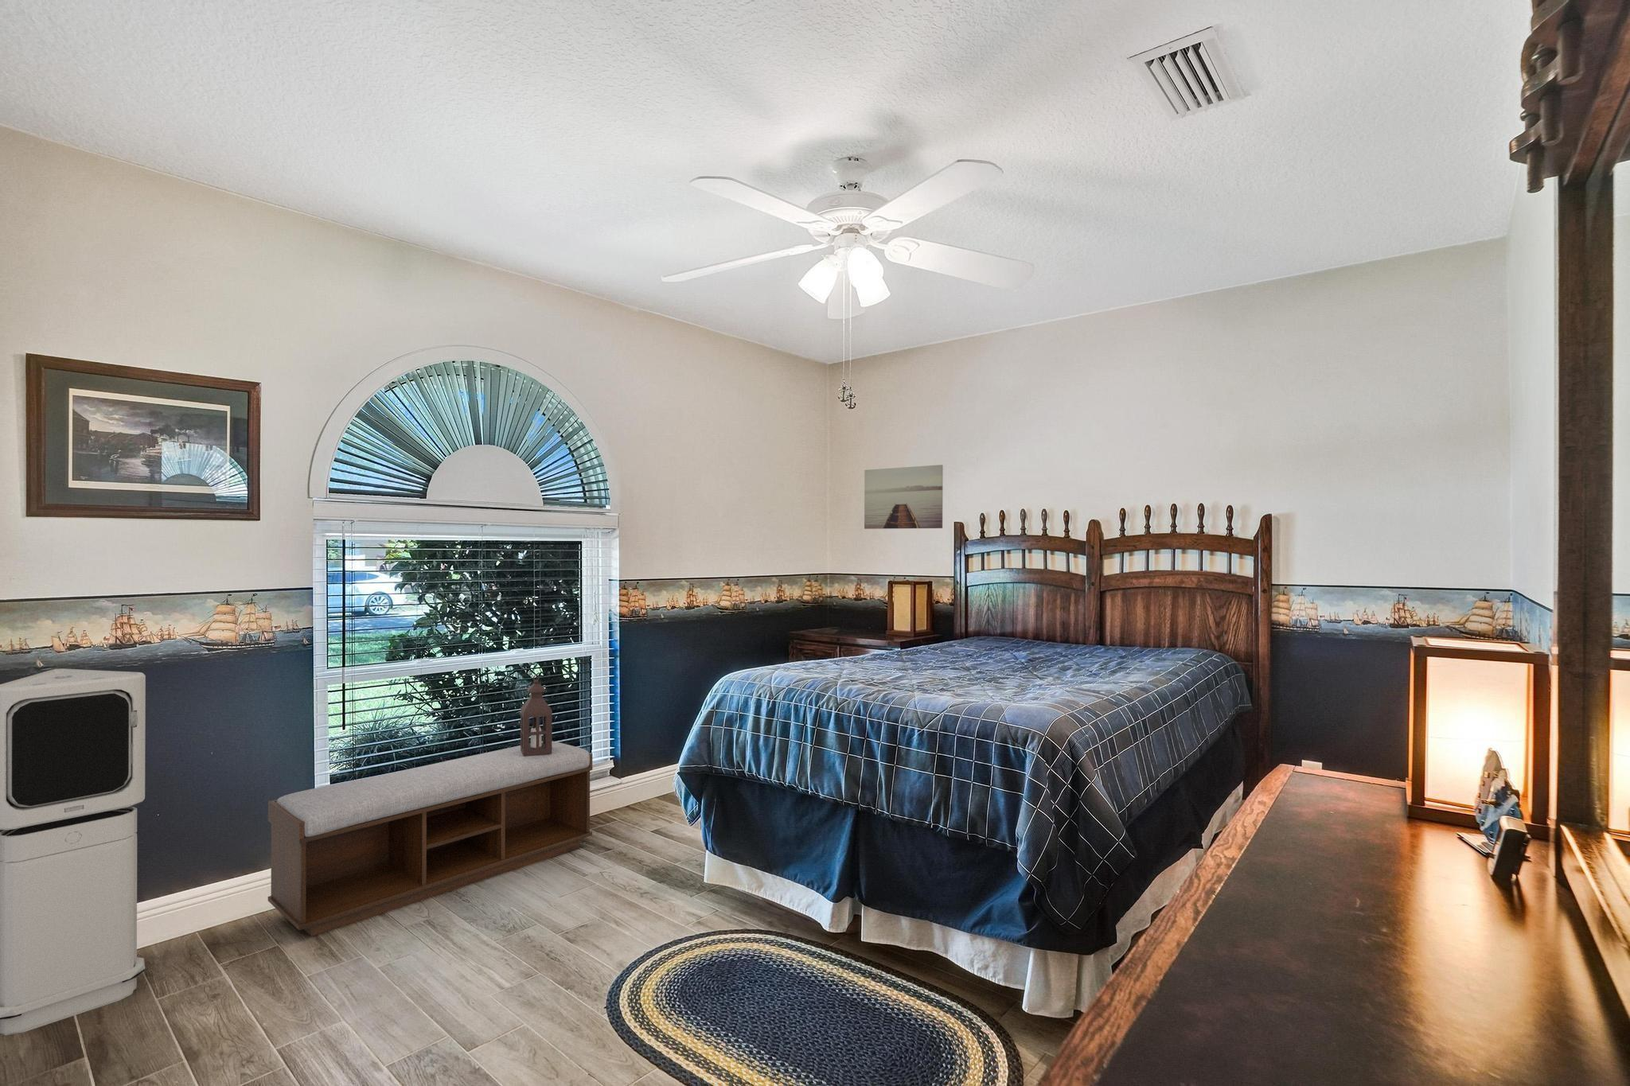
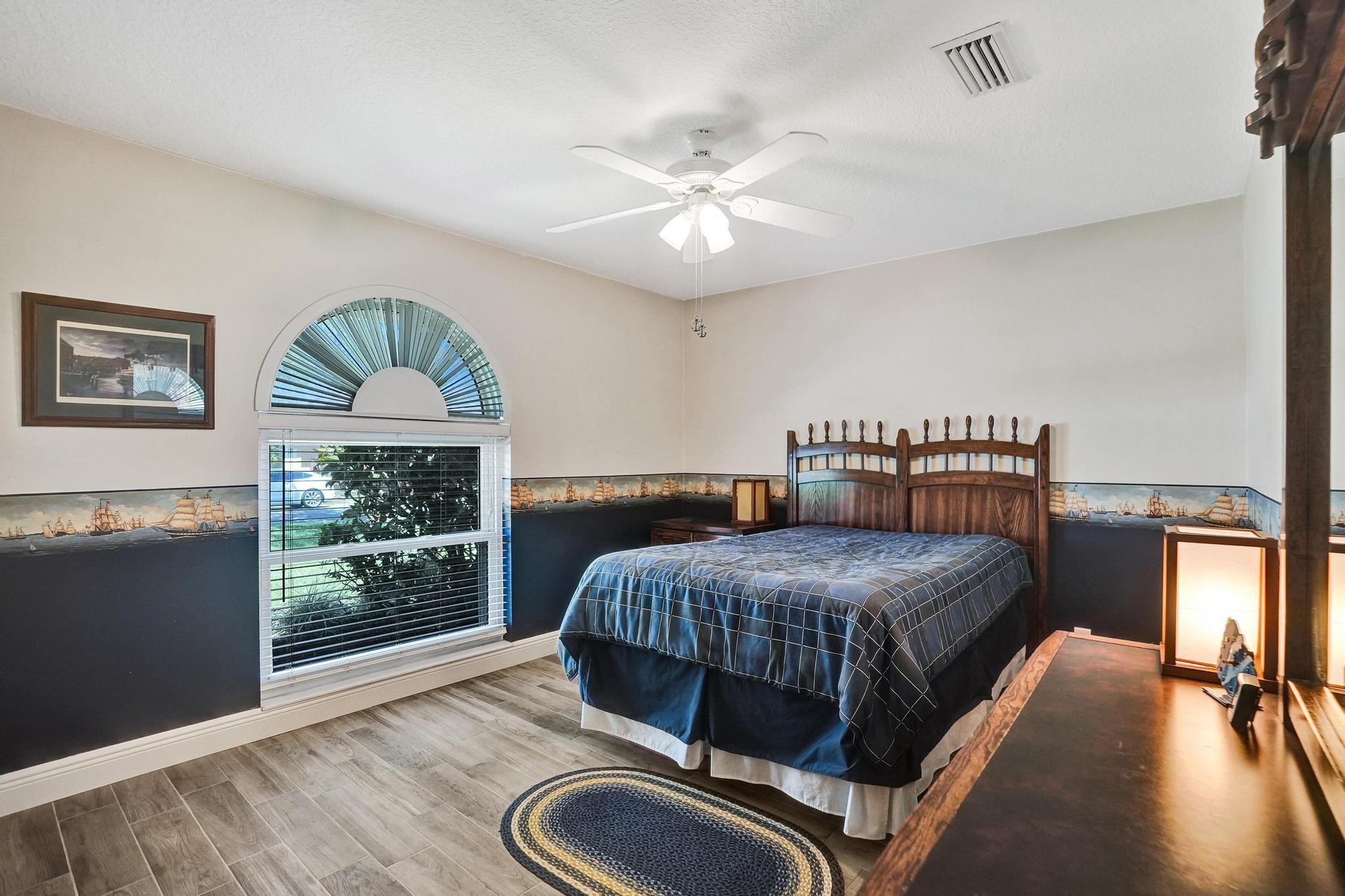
- wall art [864,464,944,530]
- lantern [520,674,553,756]
- air purifier [0,668,147,1036]
- bench [268,739,593,937]
